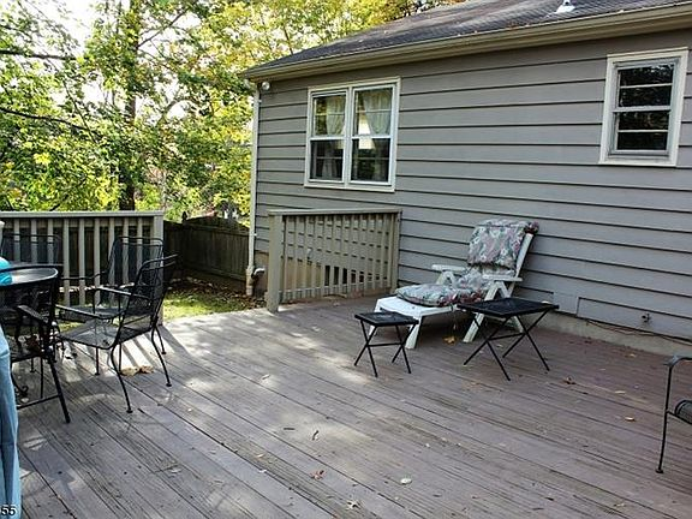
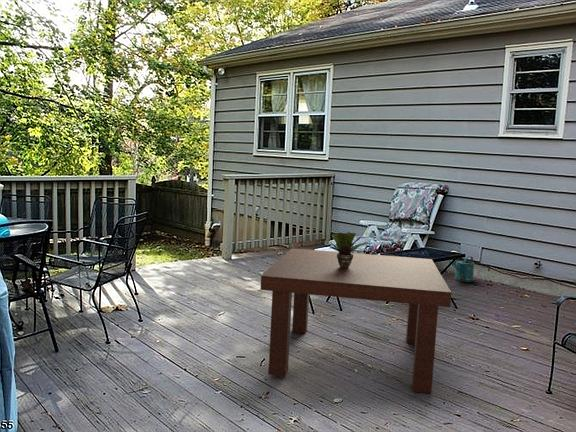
+ watering can [448,255,475,283]
+ coffee table [260,247,452,394]
+ potted plant [324,231,370,268]
